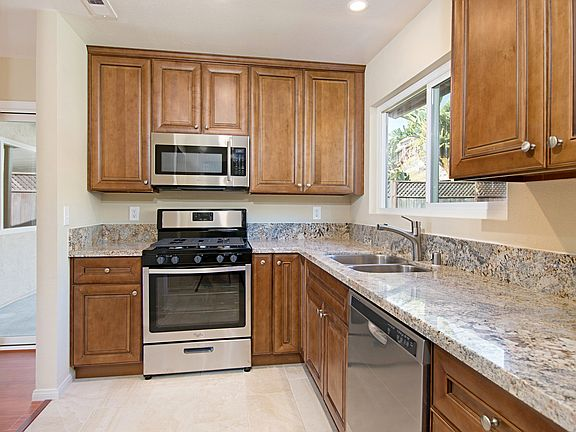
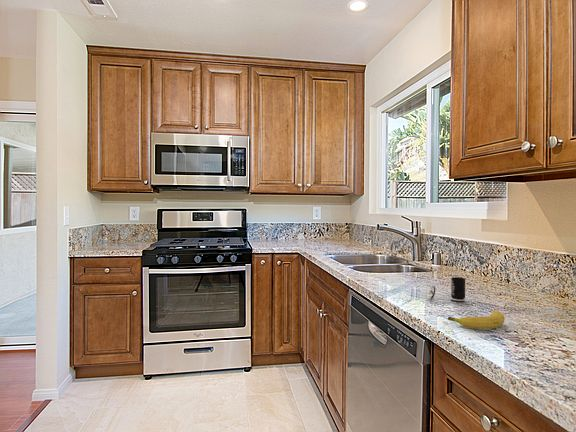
+ fruit [447,310,506,330]
+ mug [427,276,466,302]
